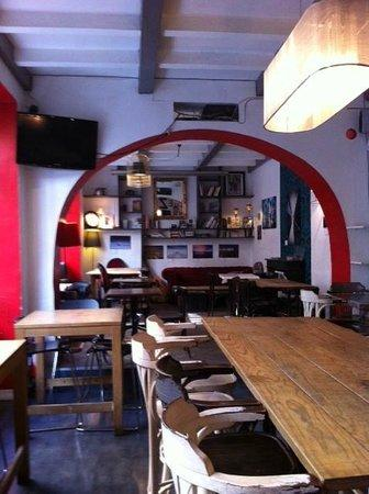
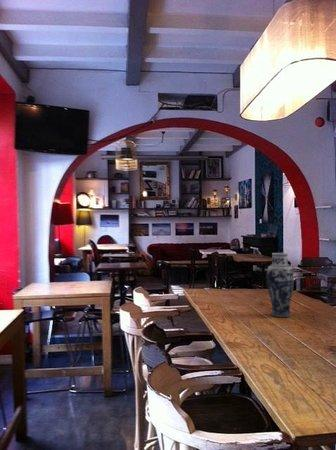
+ vase [266,252,295,318]
